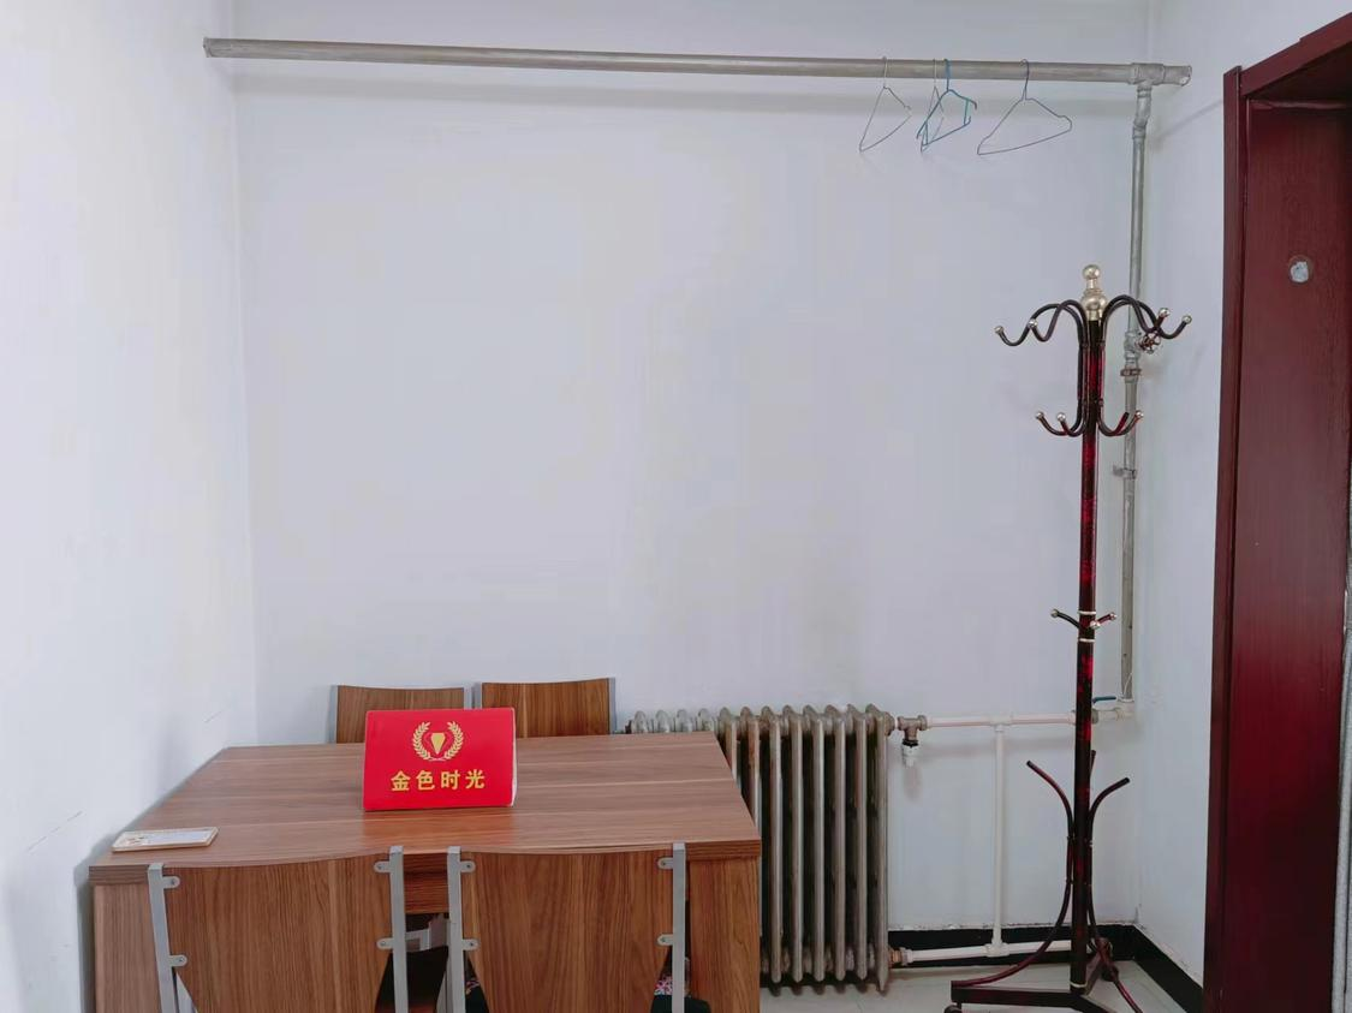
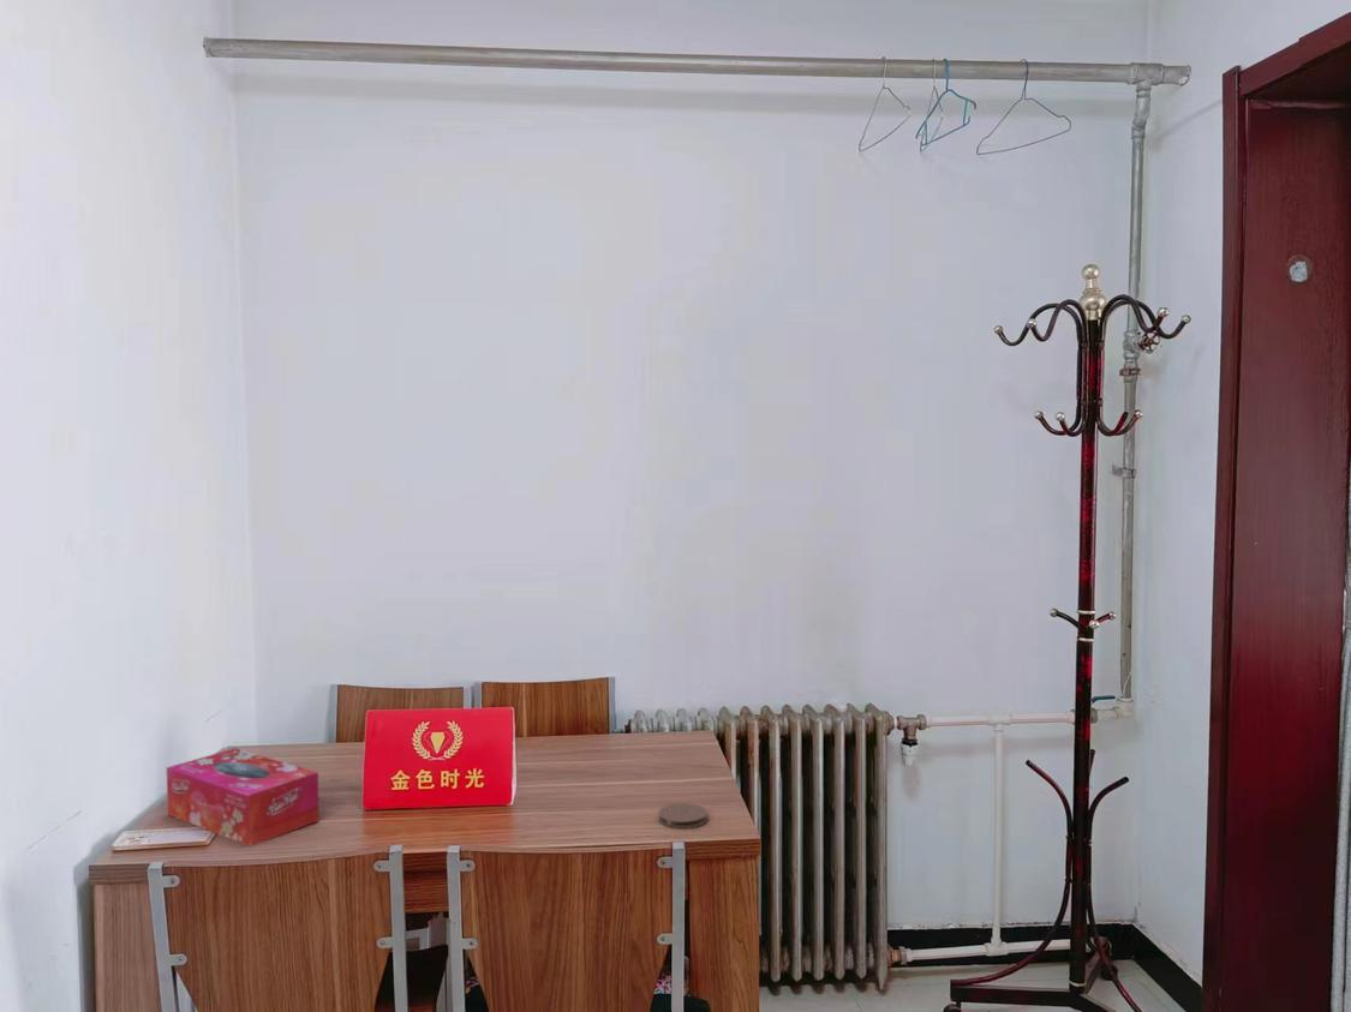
+ tissue box [165,747,321,848]
+ coaster [657,802,709,830]
